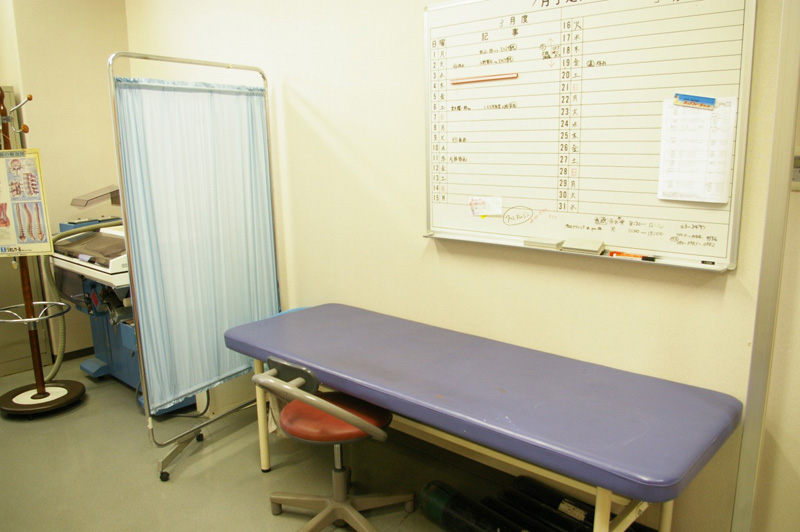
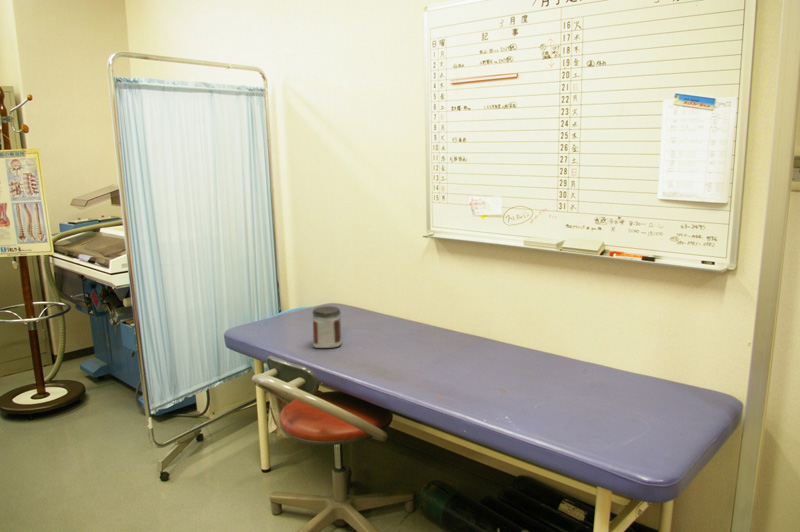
+ jar [311,305,343,349]
